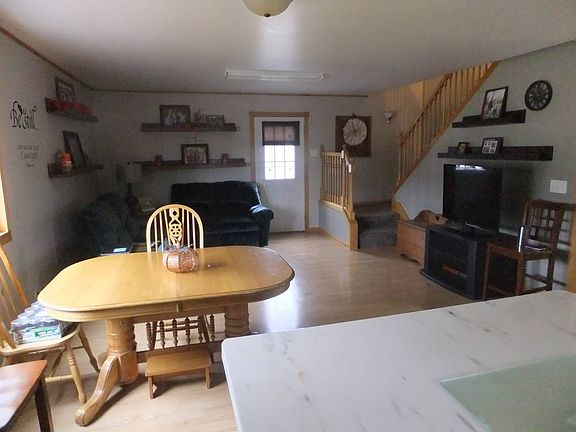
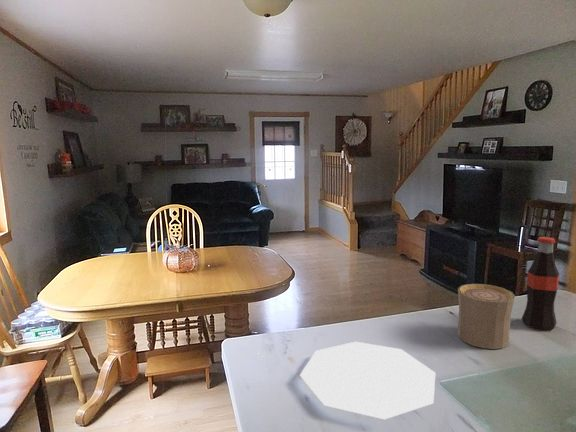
+ cup [457,283,516,350]
+ bottle [521,236,560,331]
+ plate [299,341,436,420]
